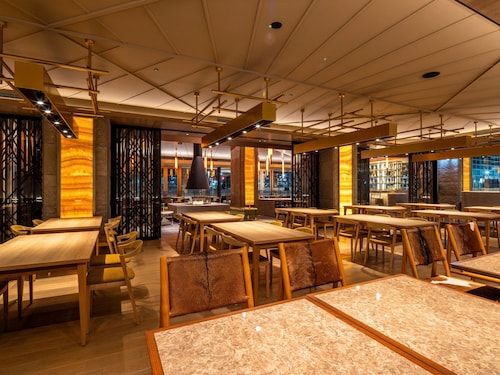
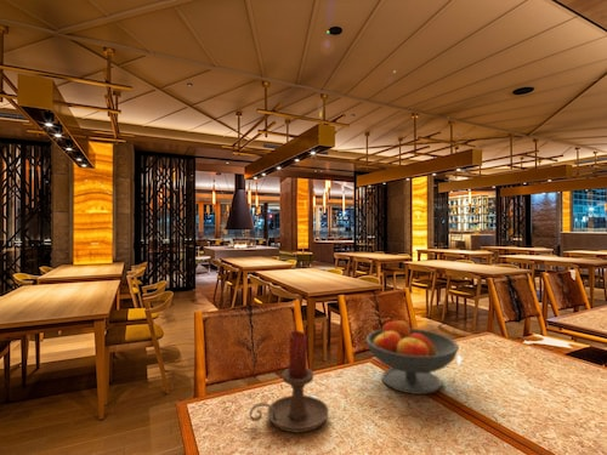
+ fruit bowl [365,317,460,396]
+ candle holder [248,330,330,433]
